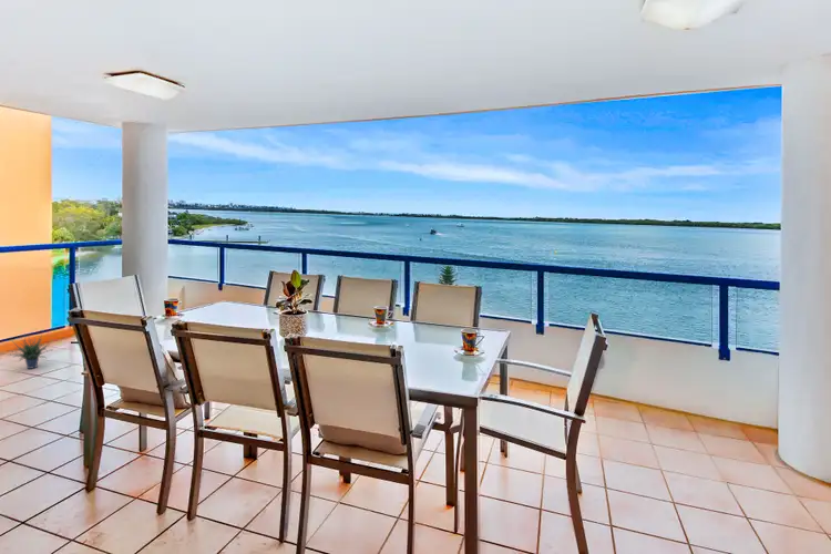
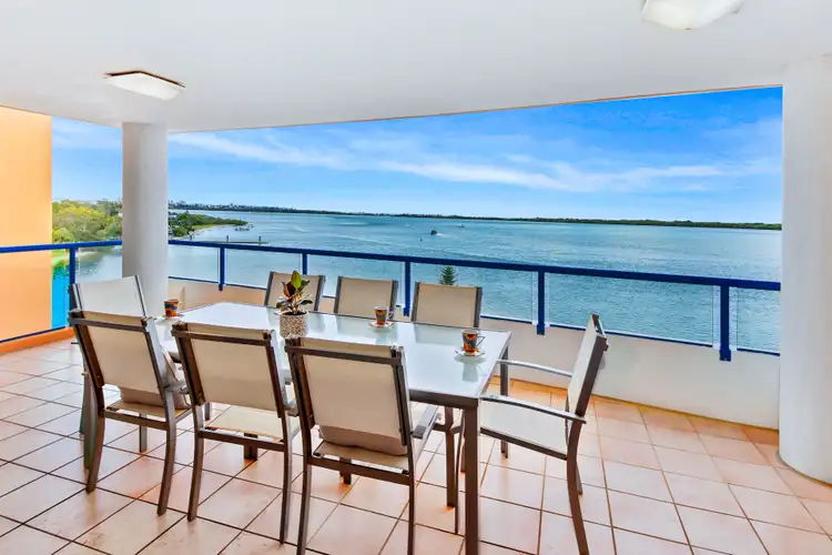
- potted plant [6,332,55,370]
